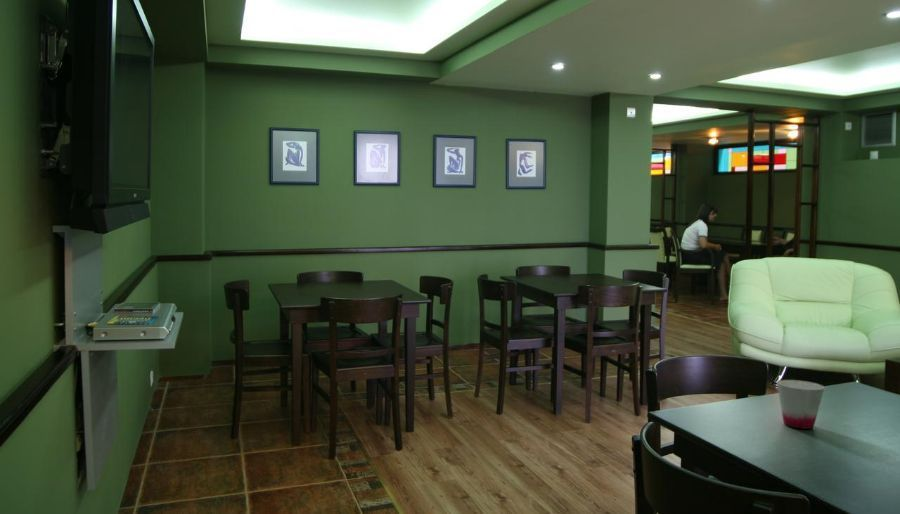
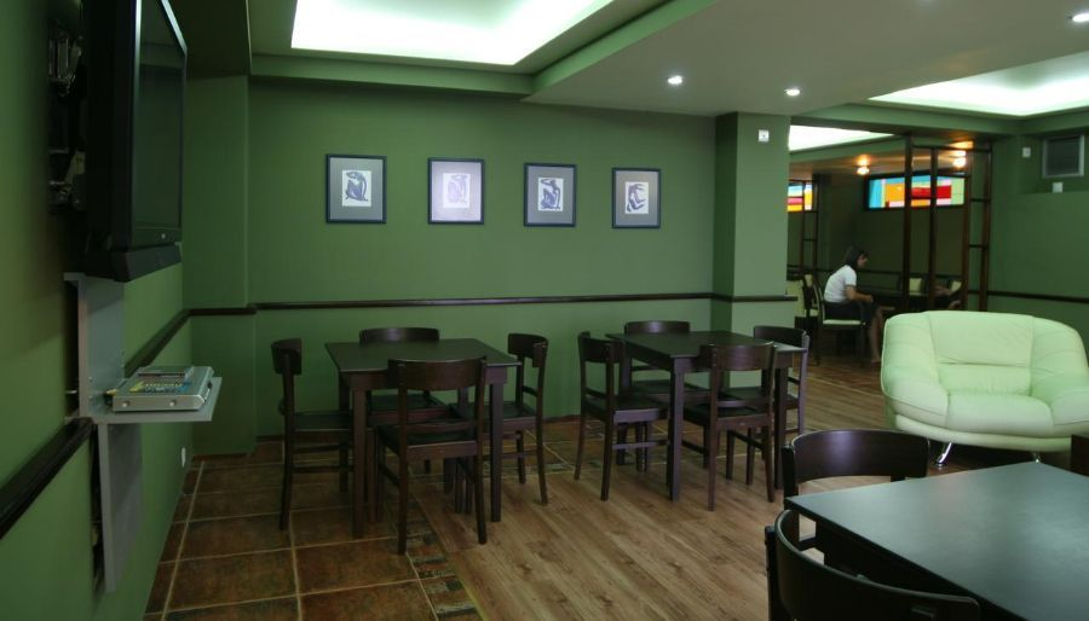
- cup [776,379,826,430]
